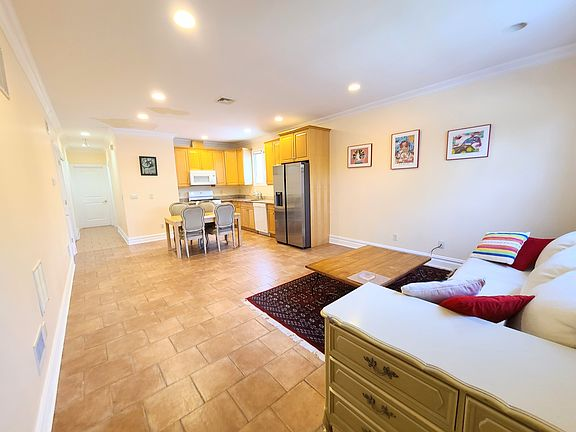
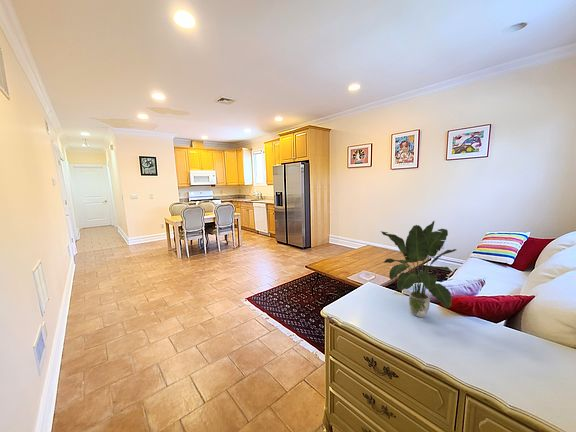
+ potted plant [380,220,457,318]
